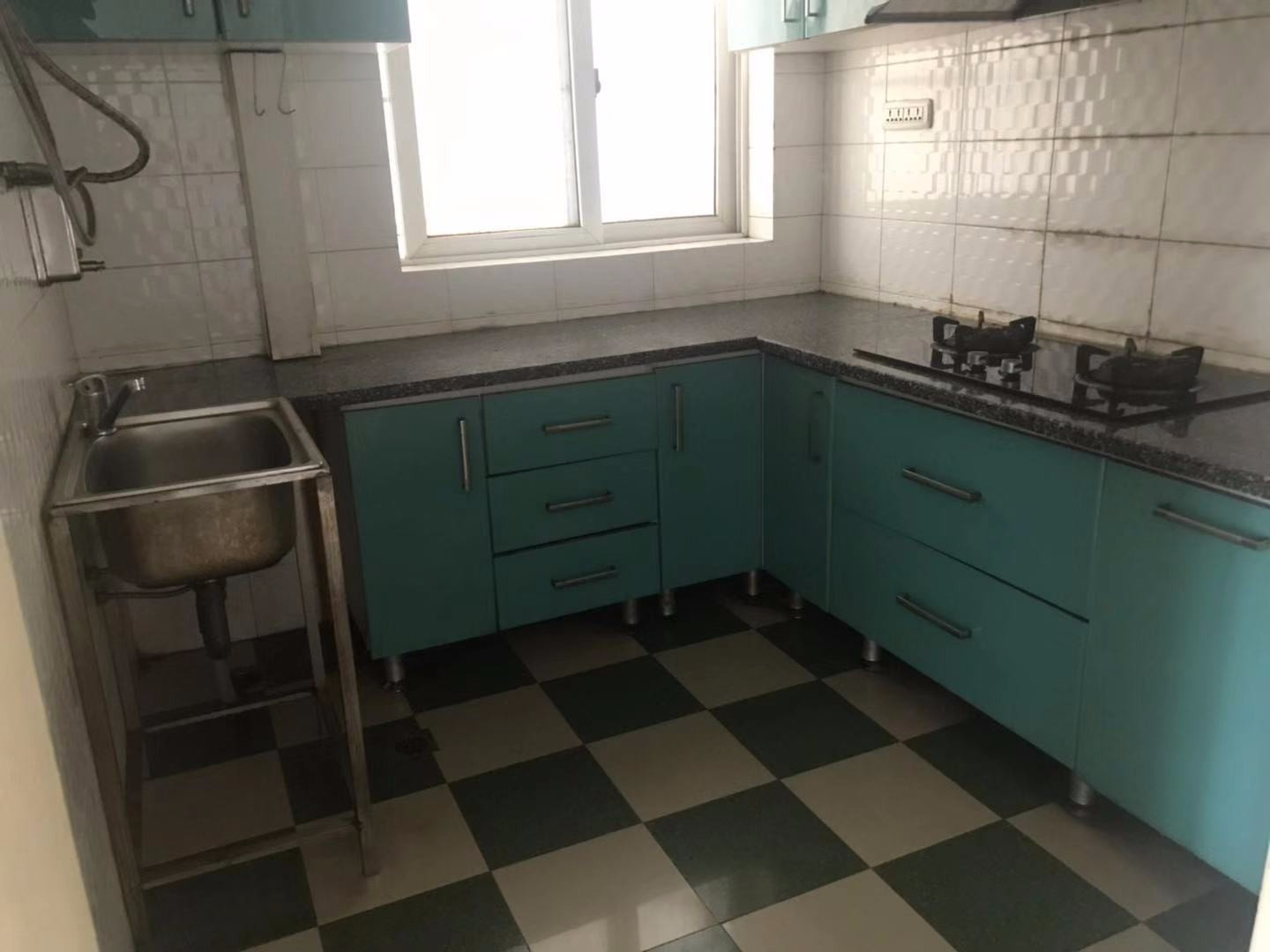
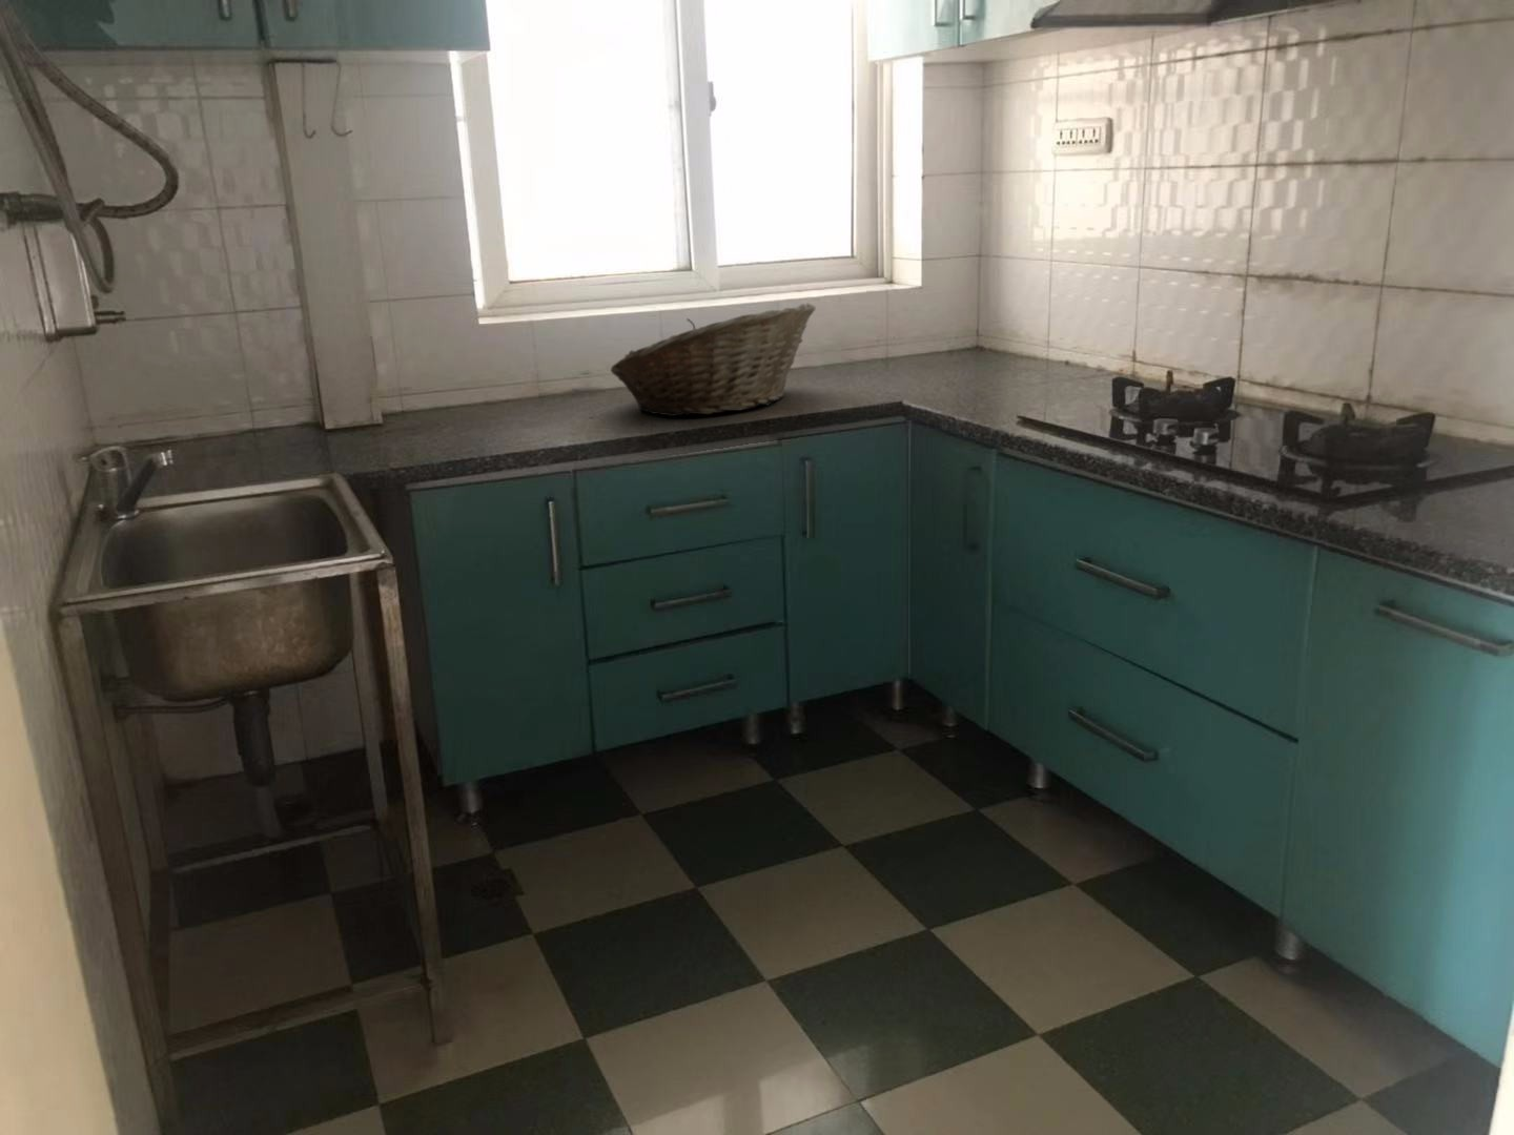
+ fruit basket [610,302,817,417]
